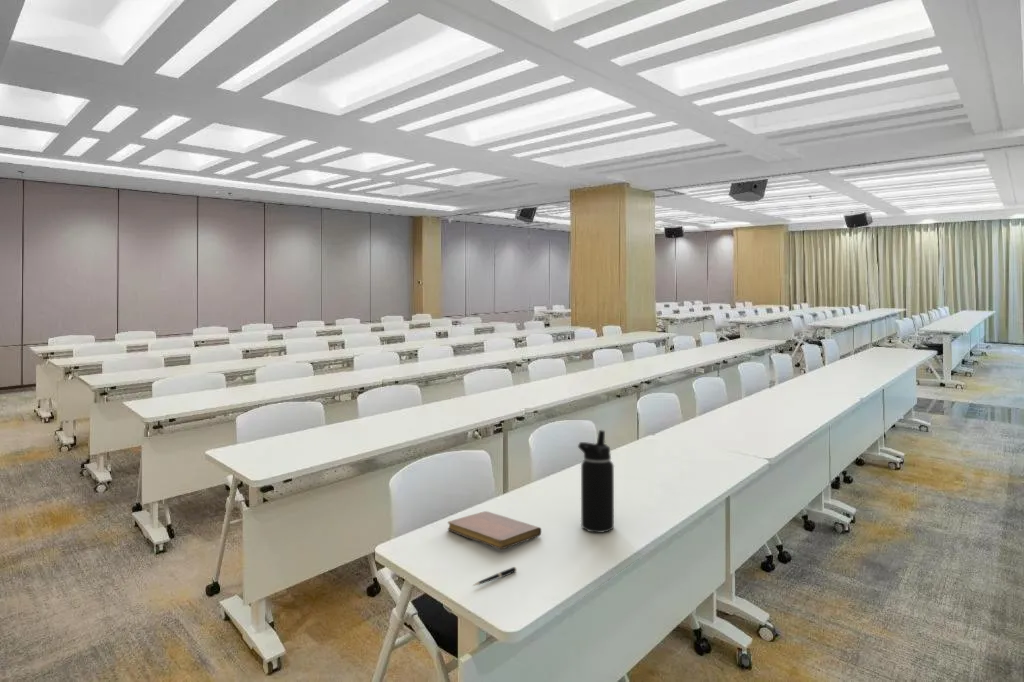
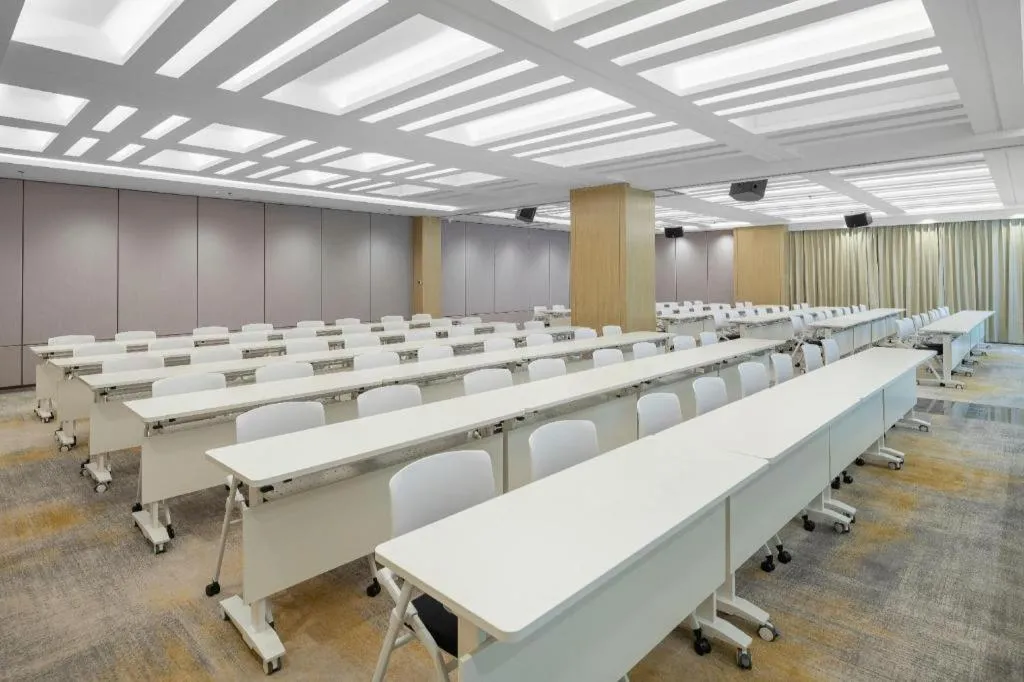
- water bottle [577,429,615,534]
- notebook [447,510,542,550]
- pen [471,566,518,587]
